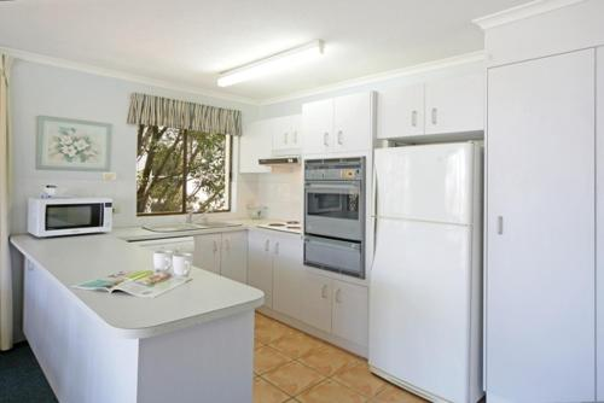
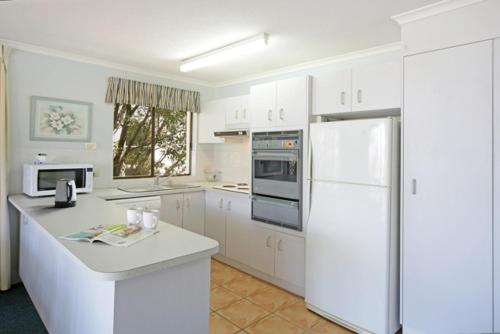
+ kettle [54,178,77,208]
